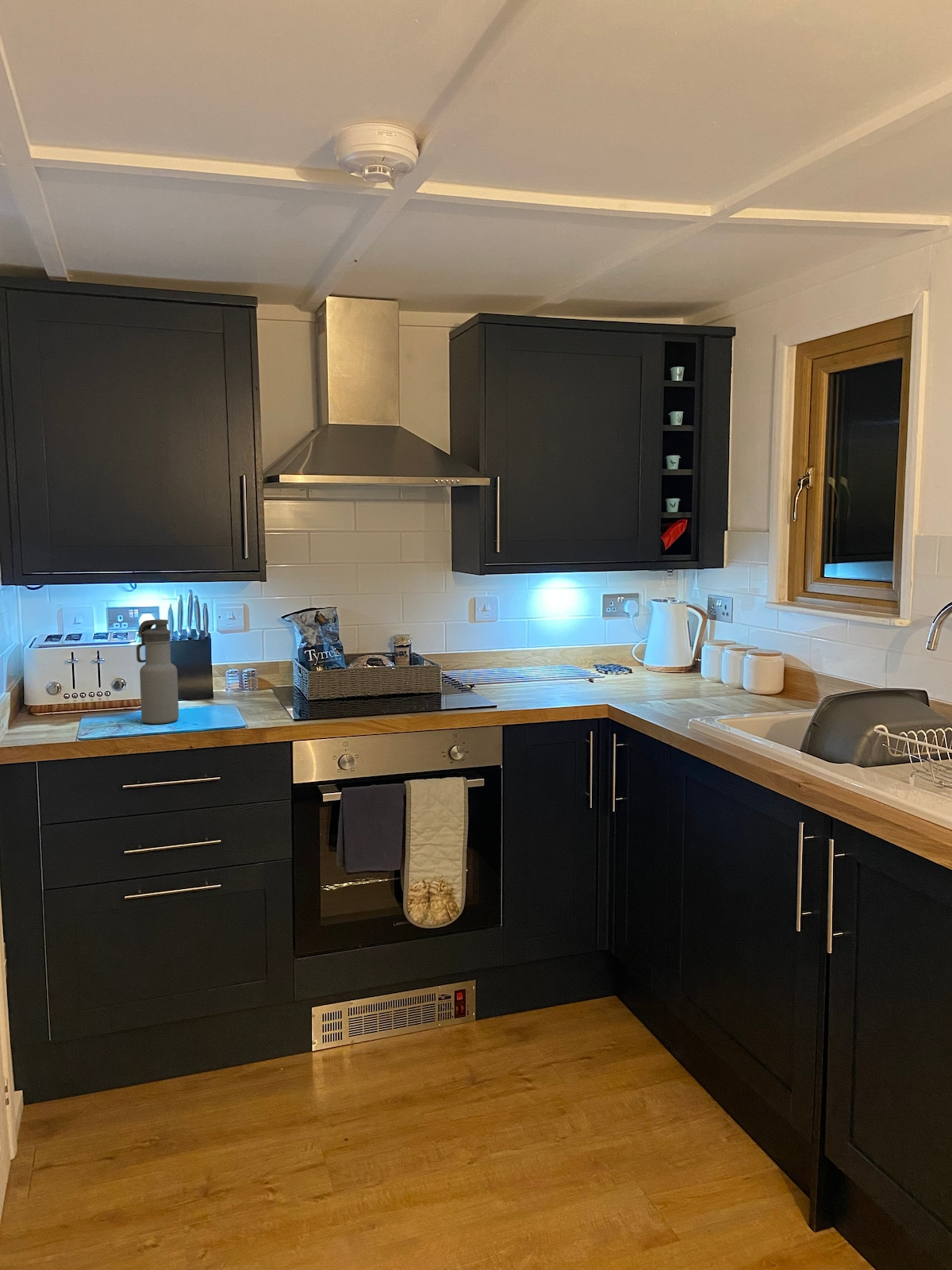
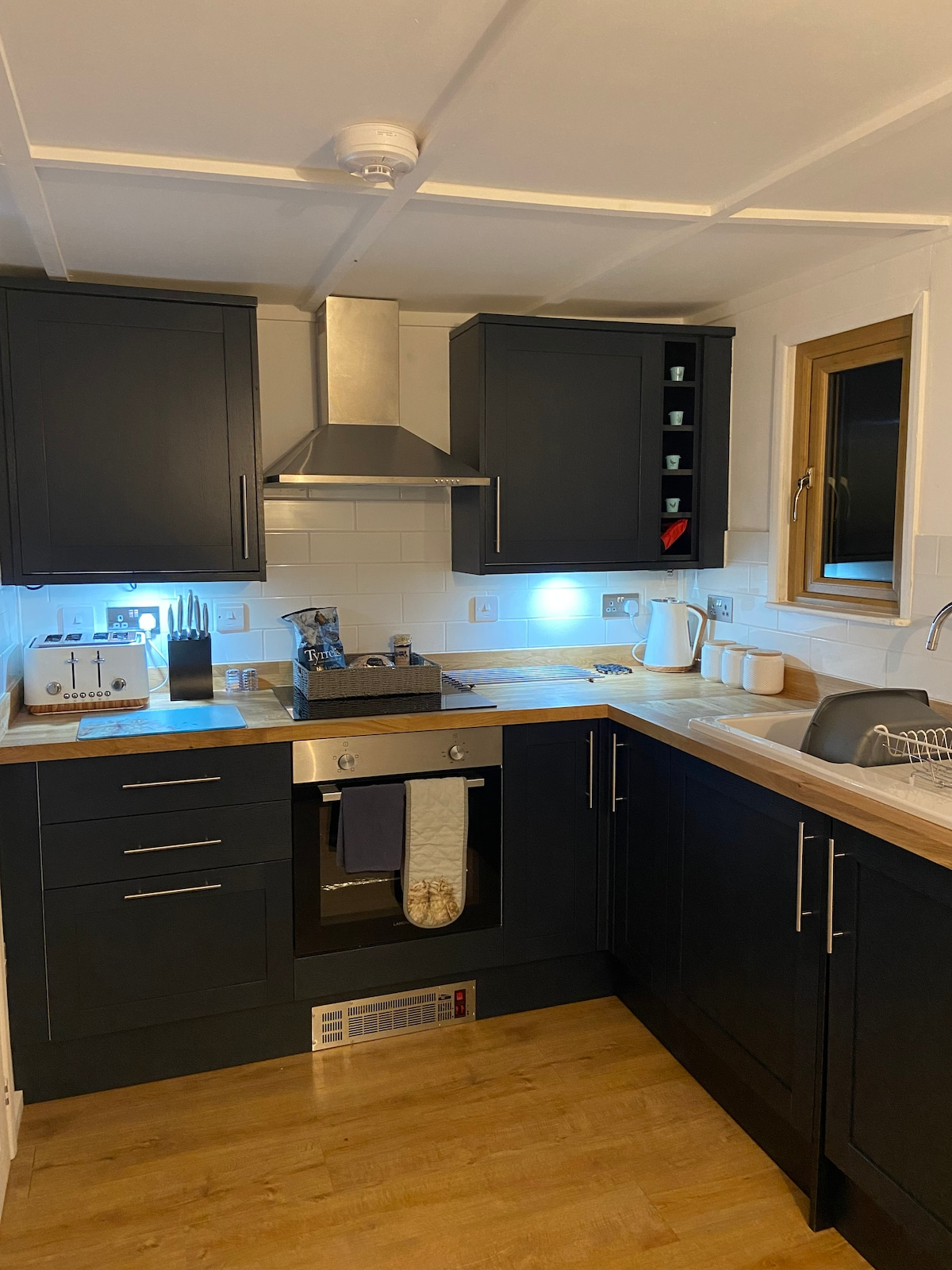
- water bottle [136,618,179,725]
